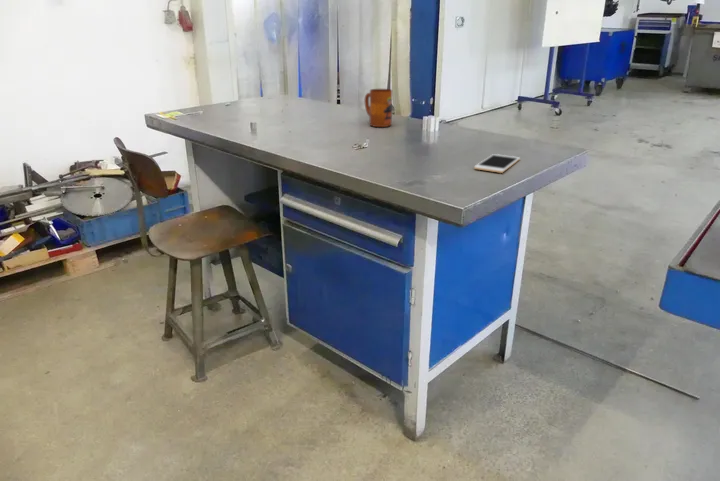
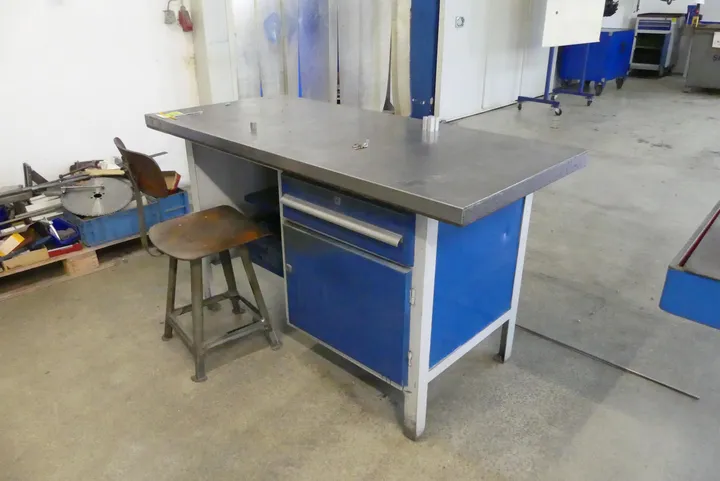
- cell phone [473,153,521,174]
- mug [363,88,393,128]
